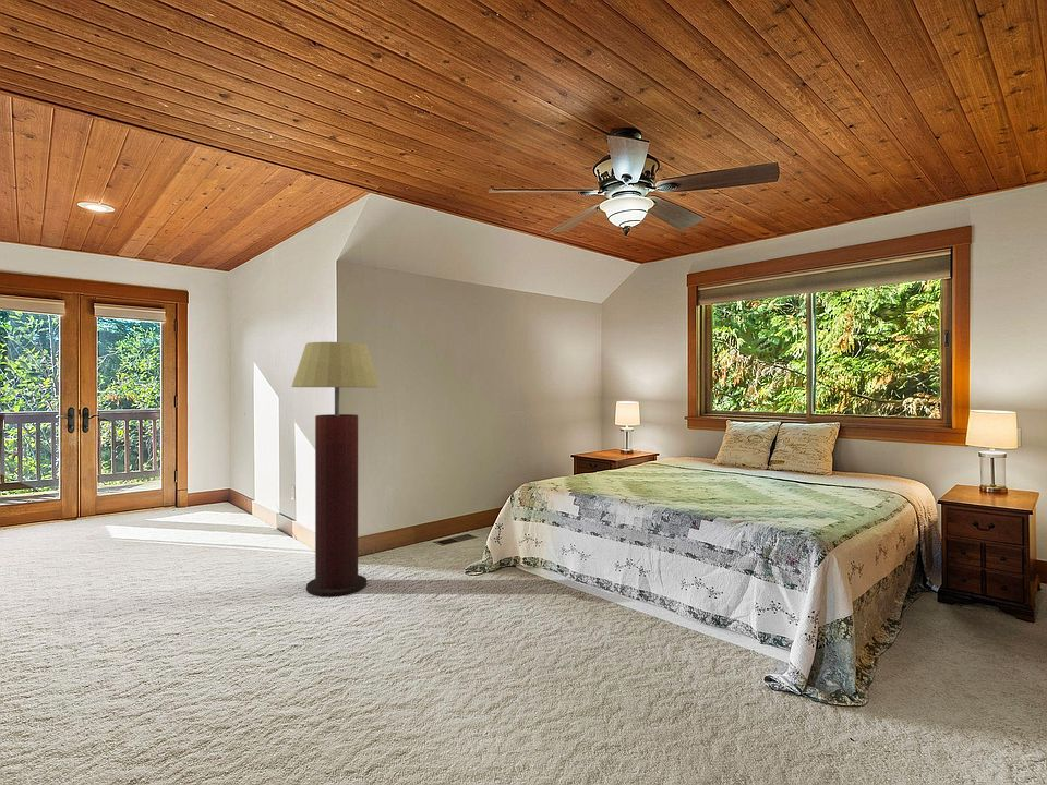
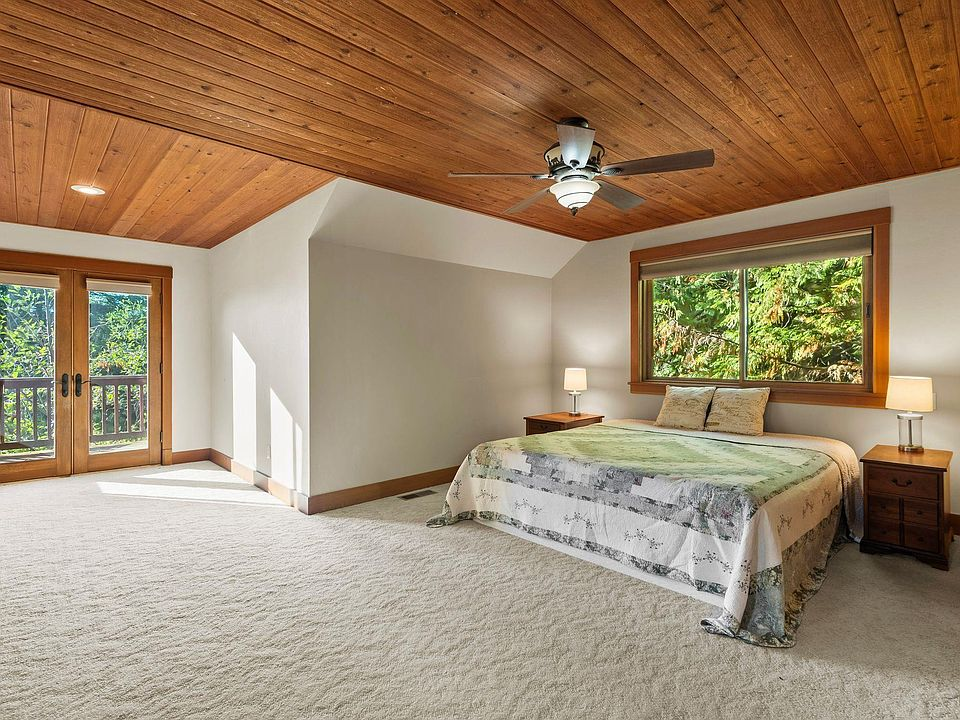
- floor lamp [291,341,381,597]
